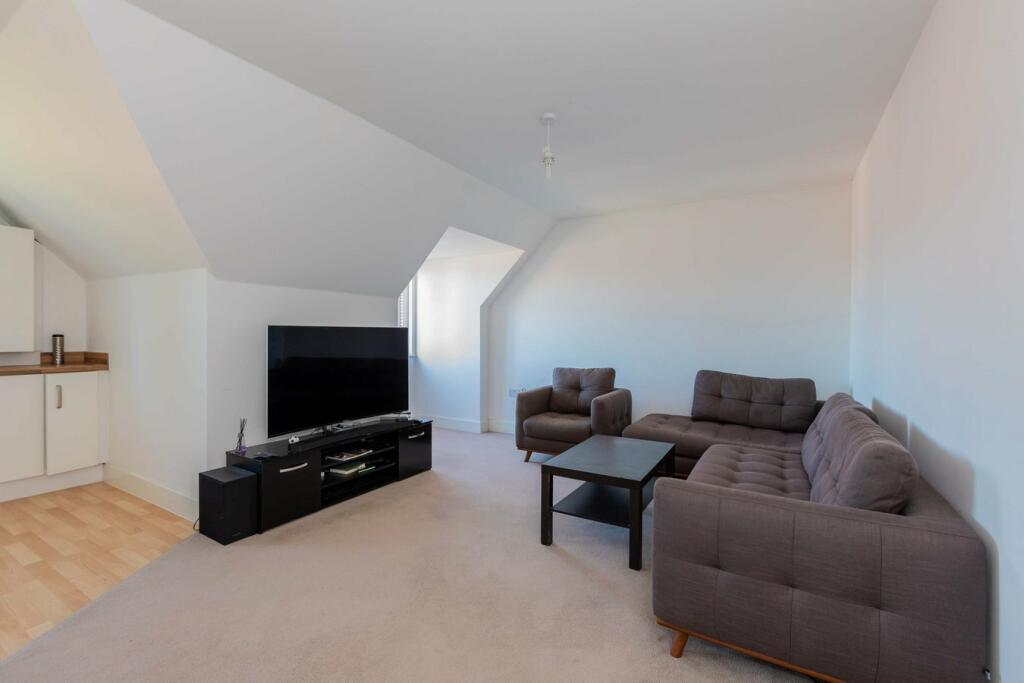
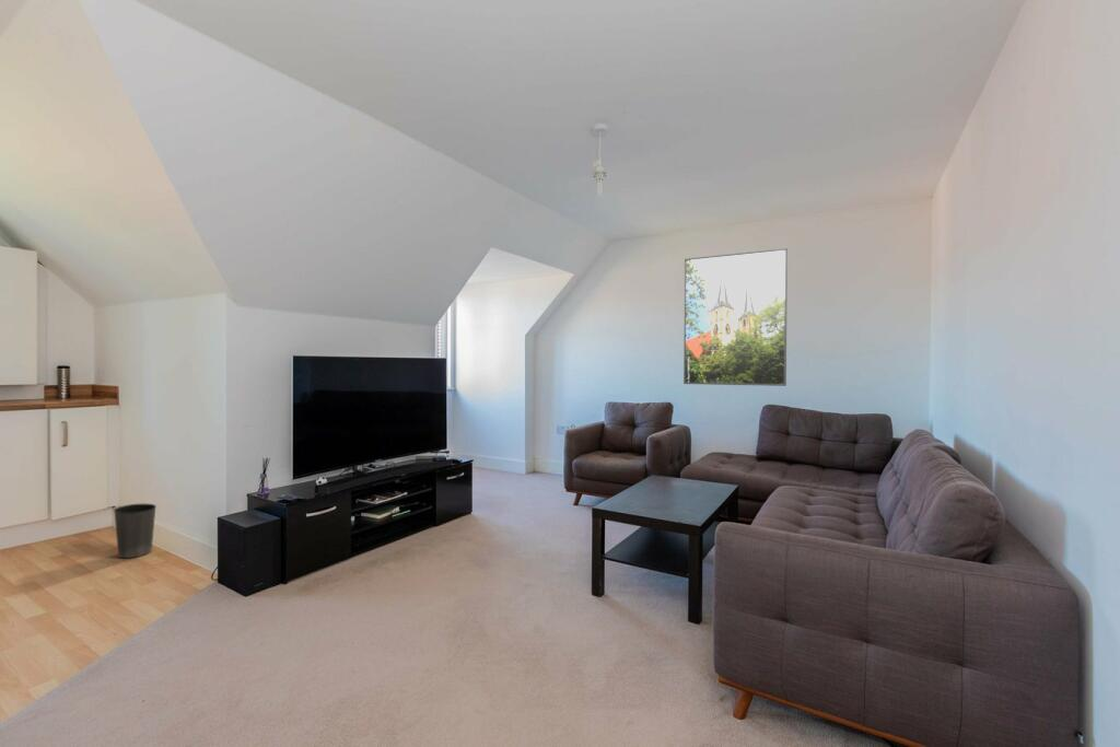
+ waste basket [113,502,158,559]
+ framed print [682,247,789,387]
